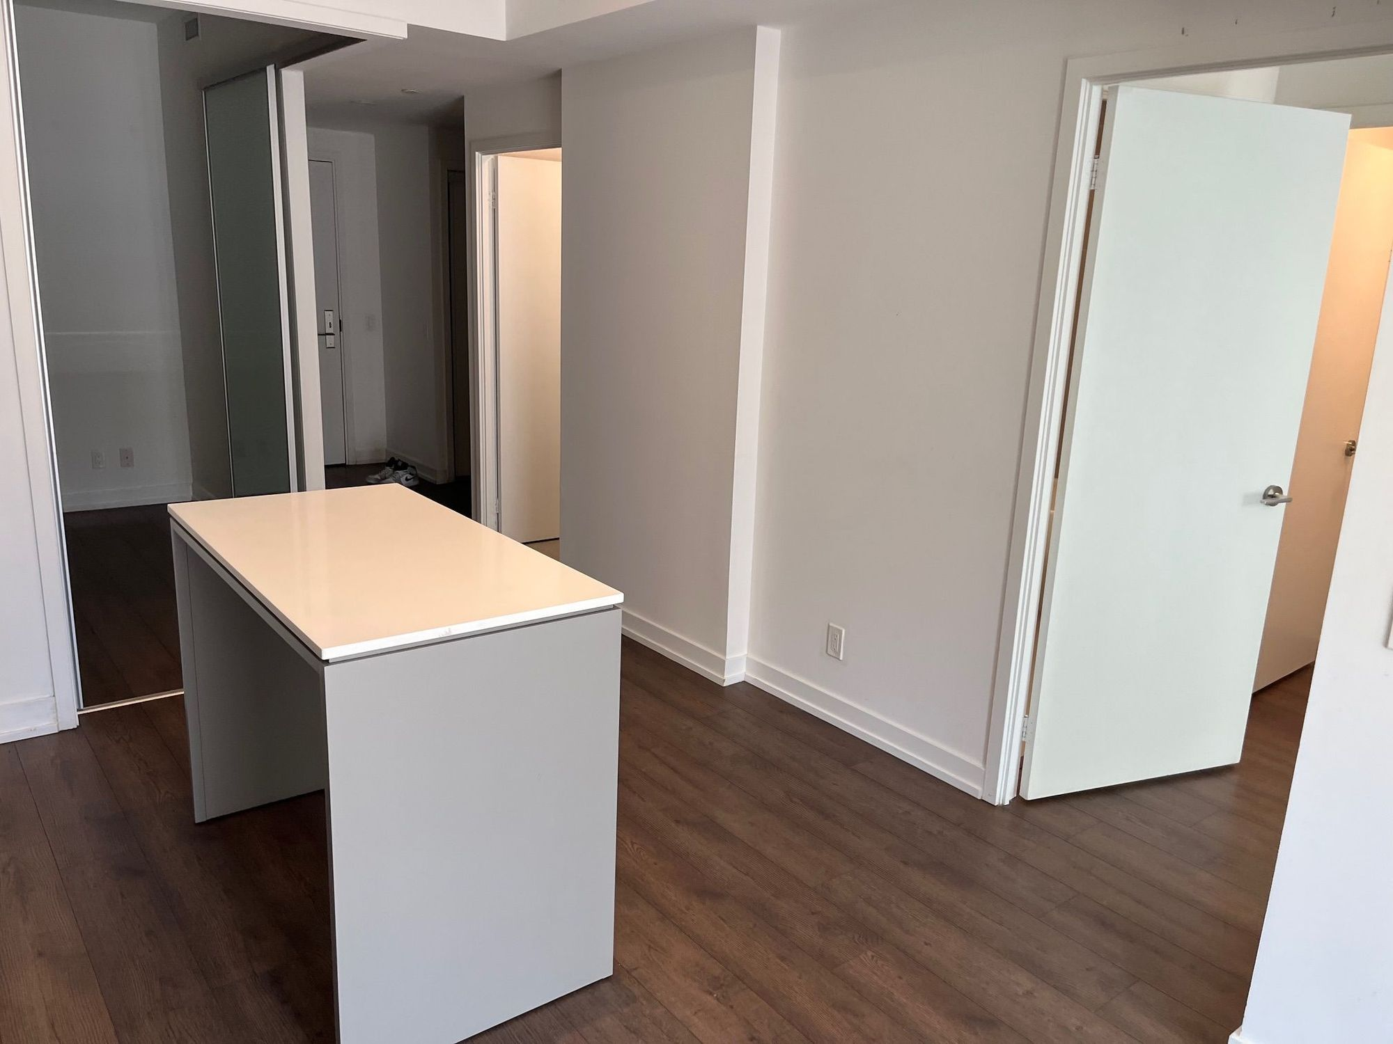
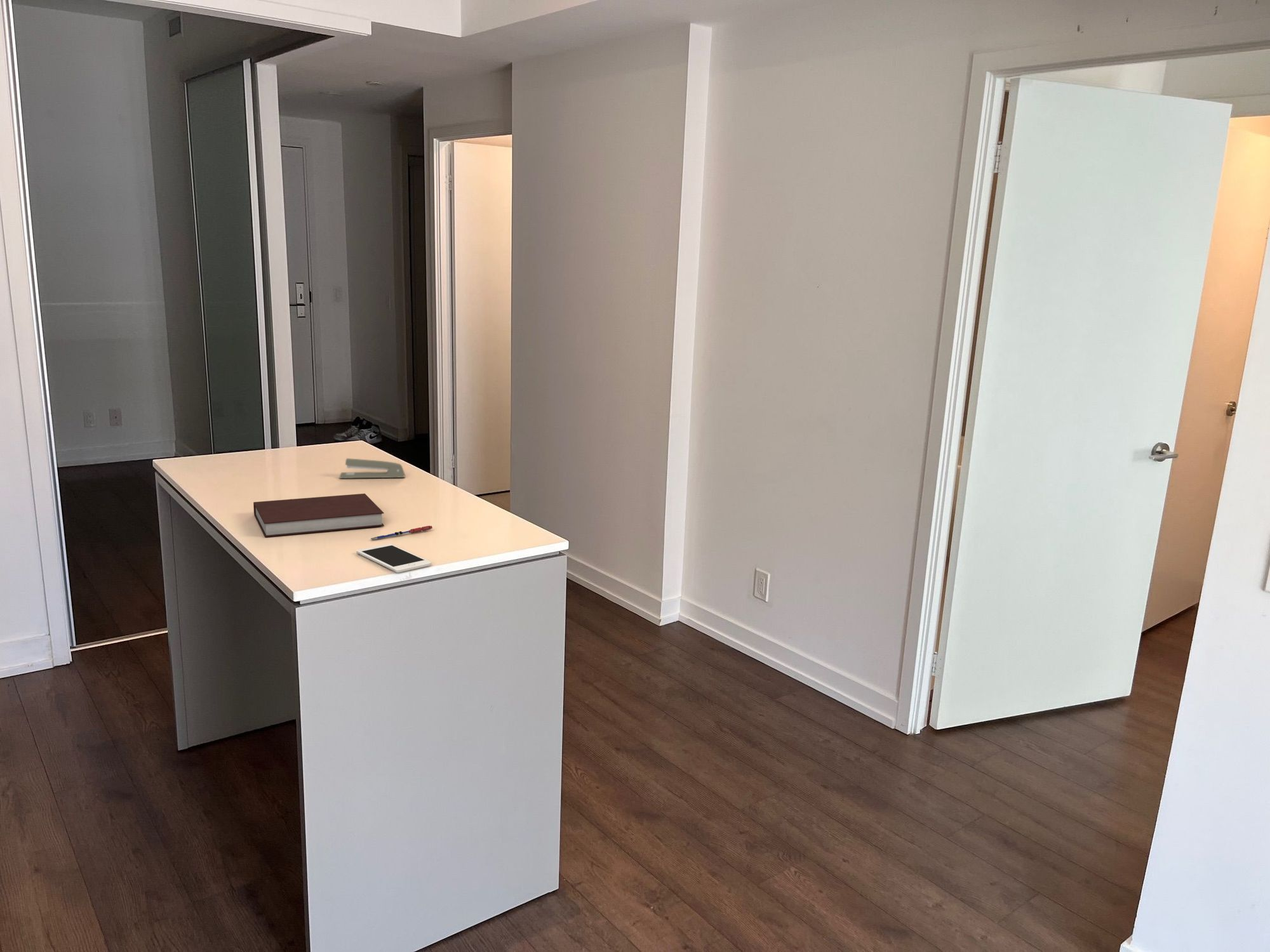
+ cell phone [356,543,432,573]
+ notebook [253,493,385,538]
+ pen [370,525,433,541]
+ stapler [339,458,405,479]
